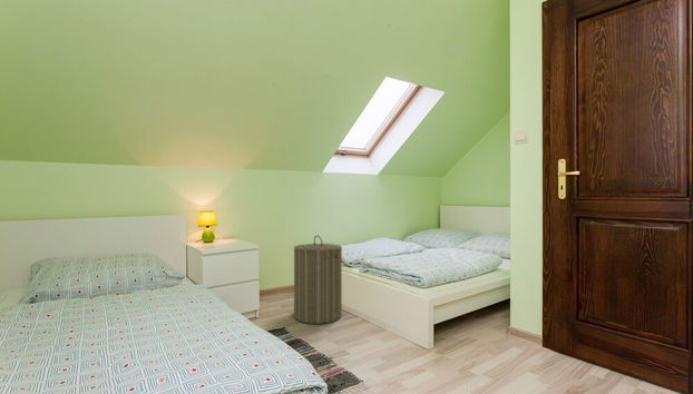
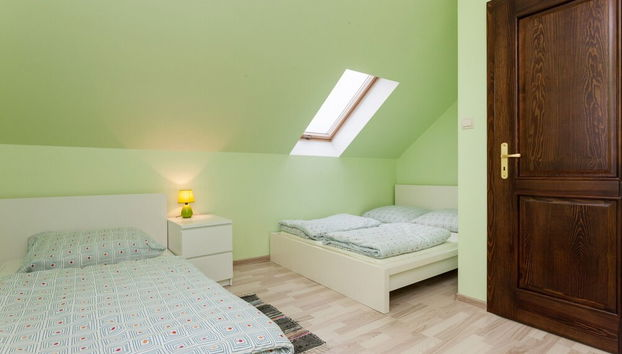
- laundry hamper [293,234,343,325]
